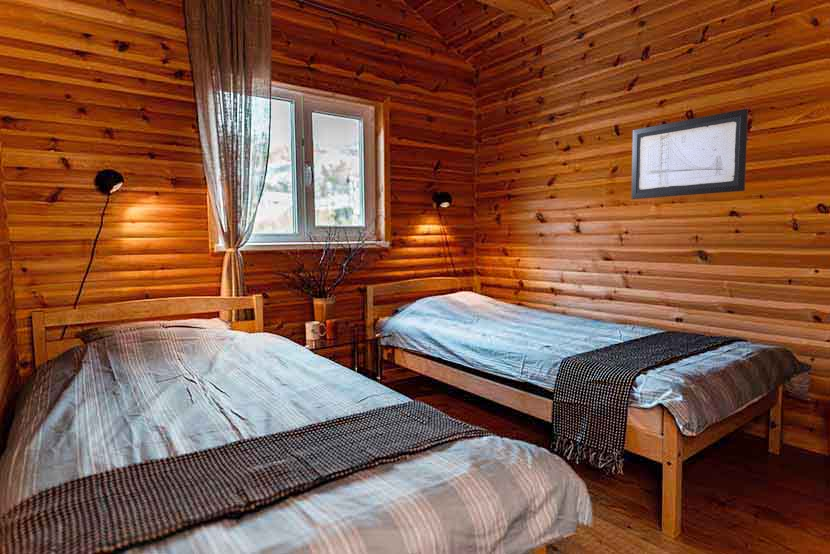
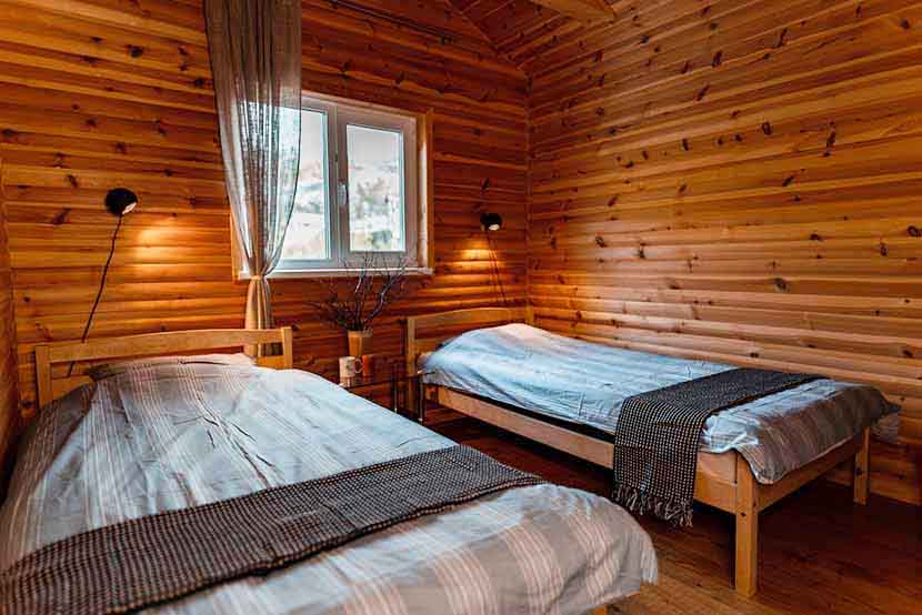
- wall art [630,108,749,200]
